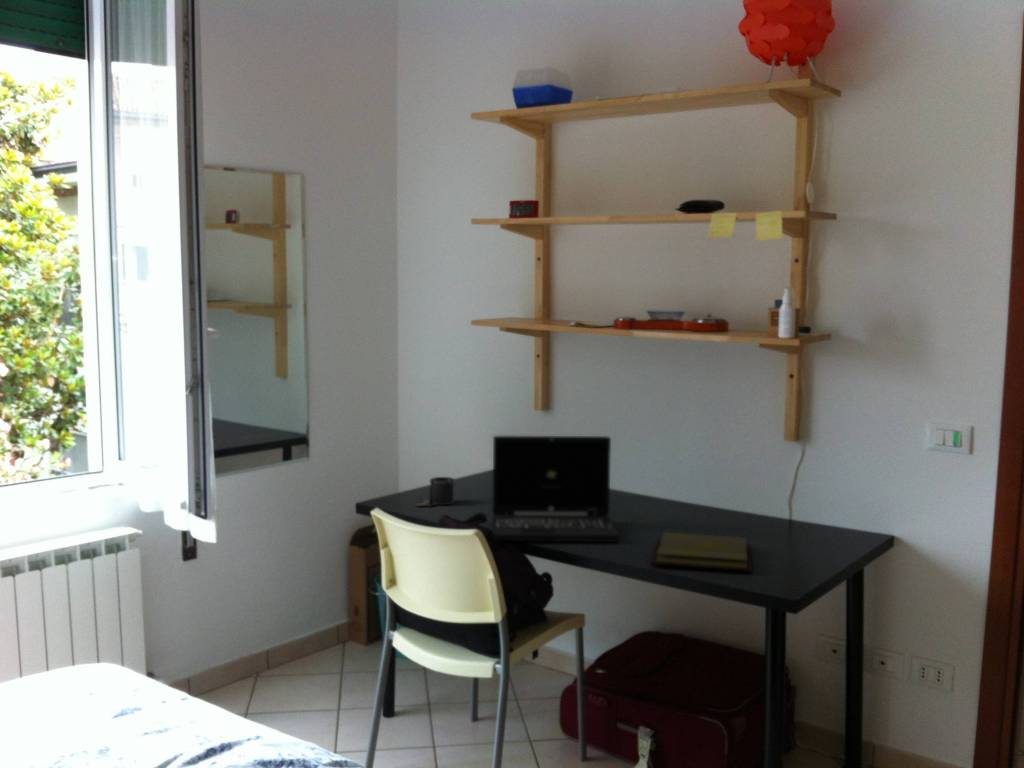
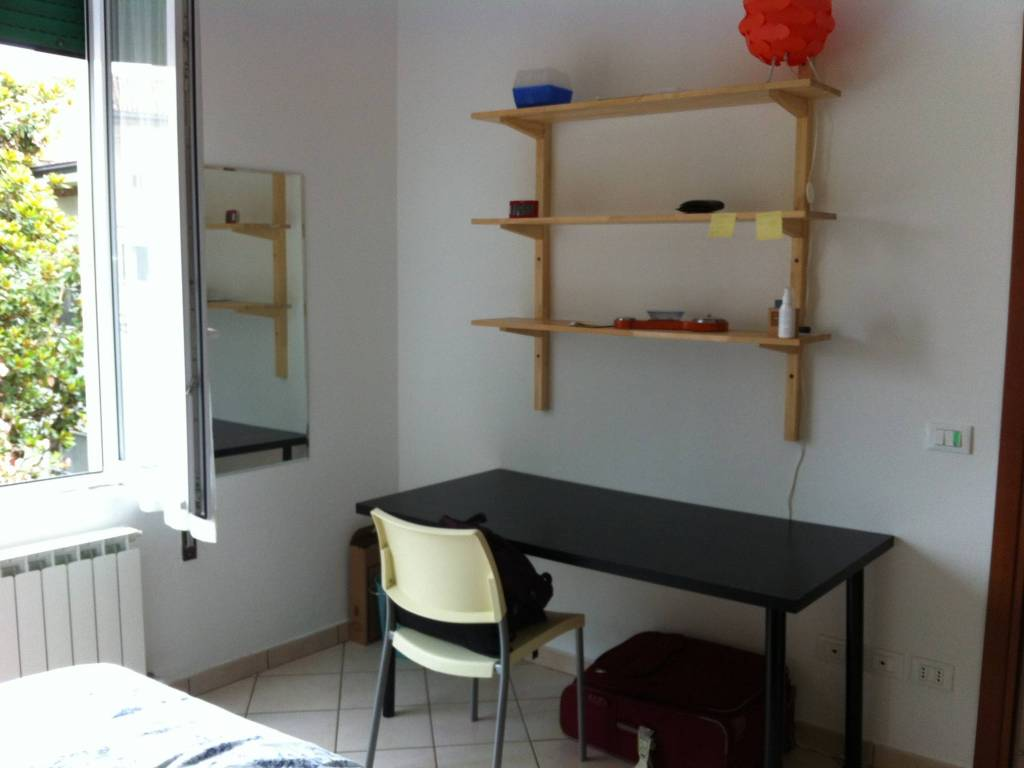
- paint can [414,476,455,508]
- laptop [491,435,620,543]
- diary [650,531,753,573]
